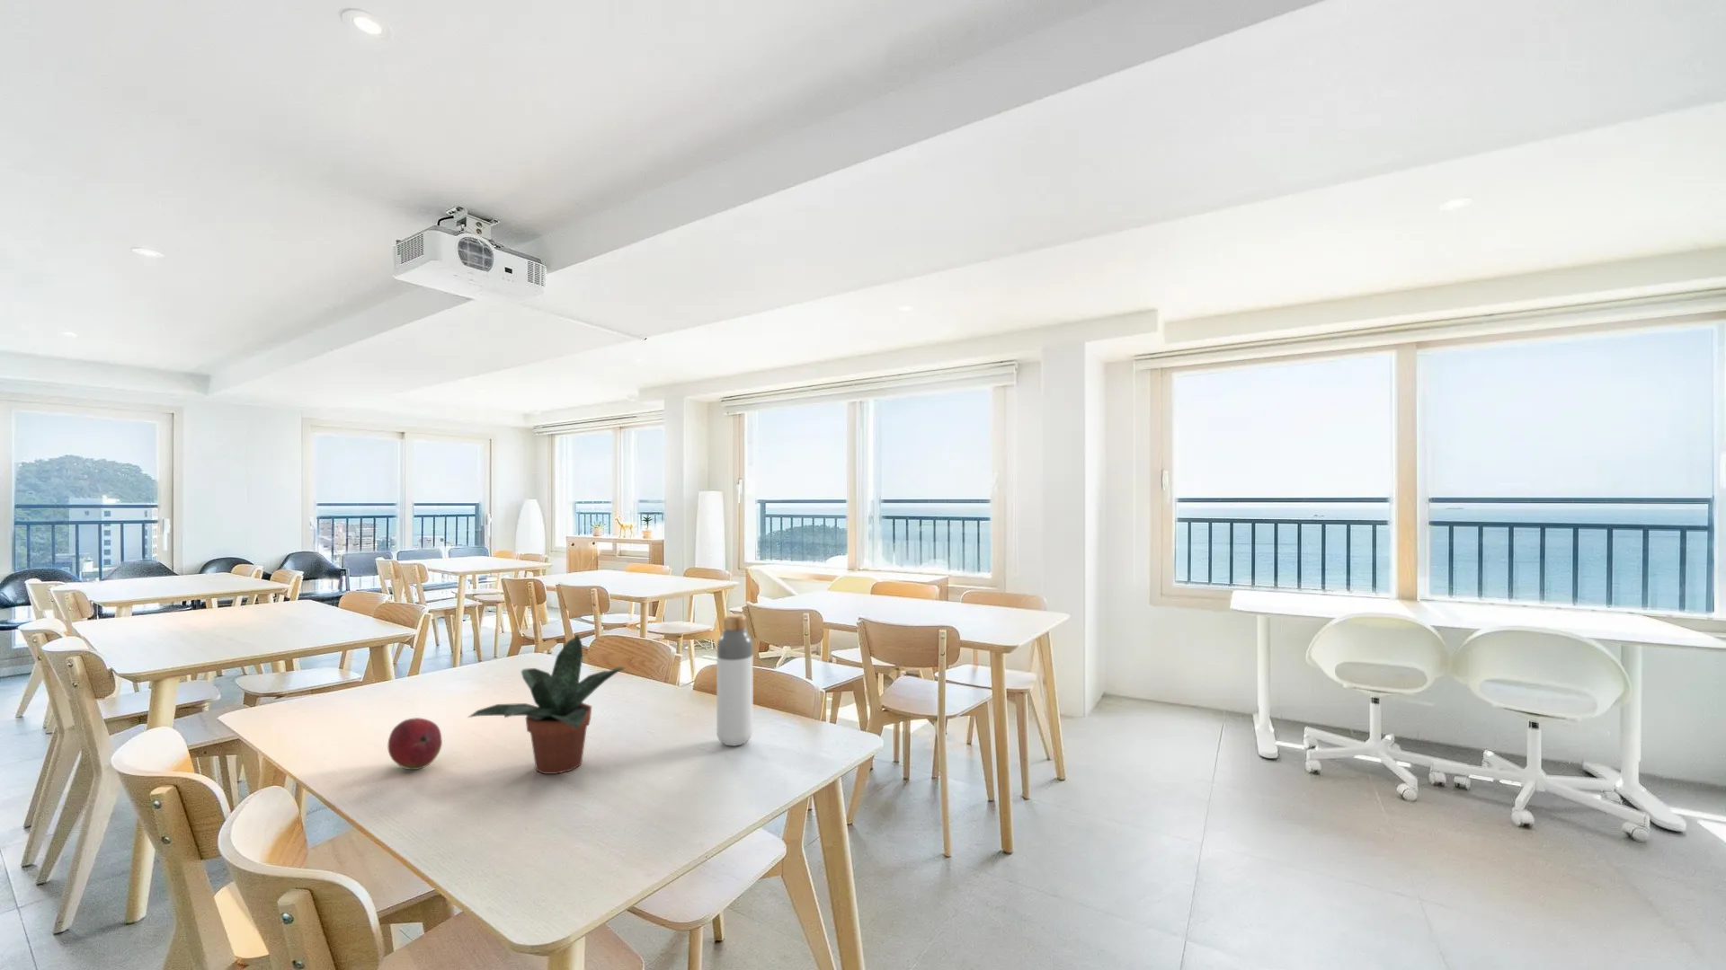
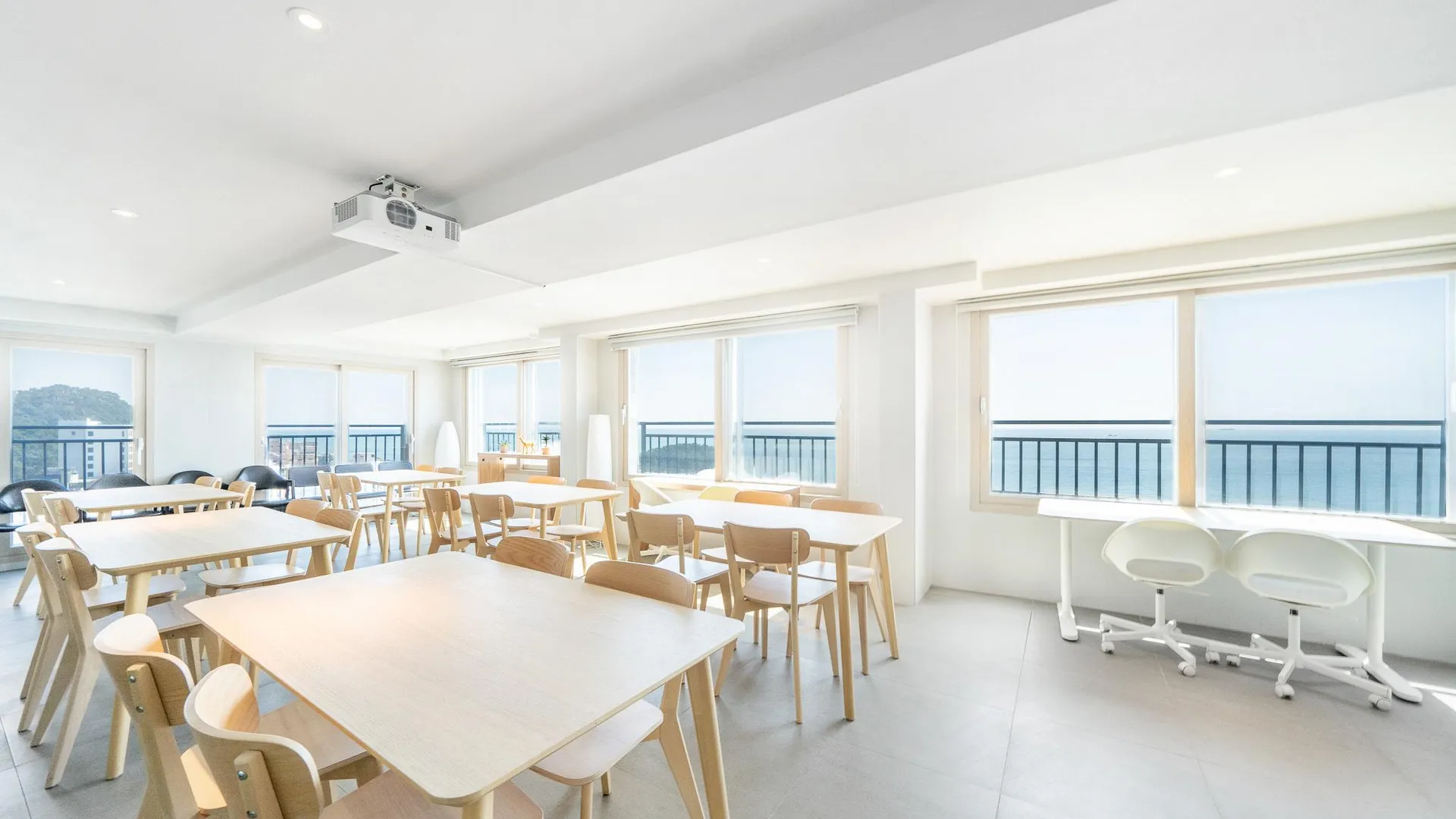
- fruit [386,717,443,771]
- bottle [716,612,753,746]
- potted plant [467,634,627,775]
